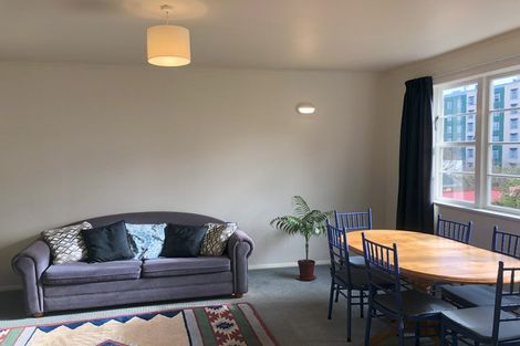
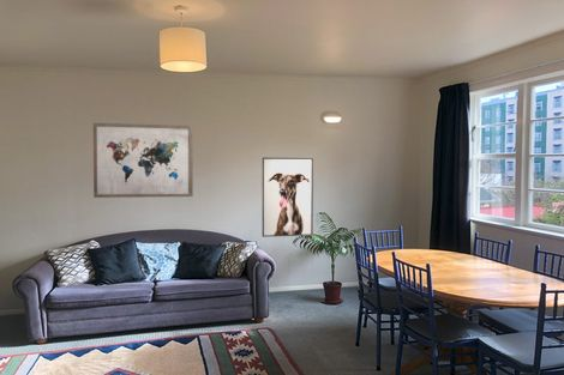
+ wall art [92,122,194,199]
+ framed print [262,157,314,238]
